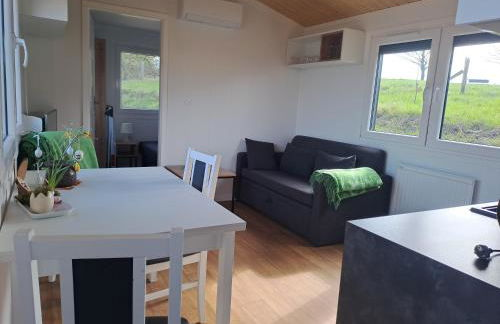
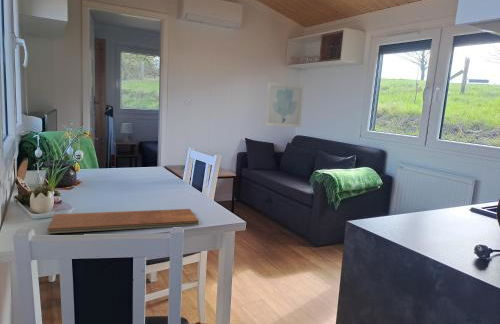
+ wall art [264,81,305,128]
+ chopping board [47,208,200,234]
